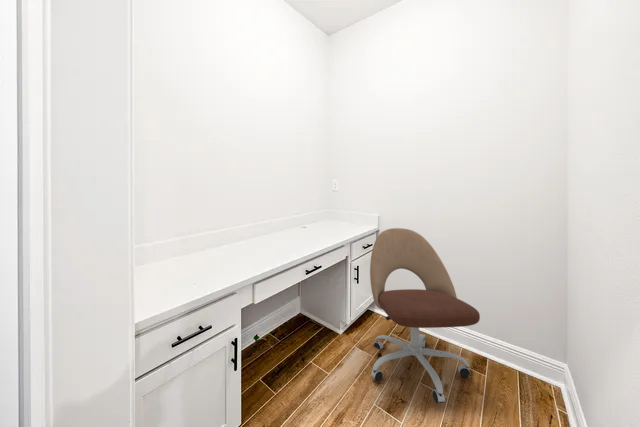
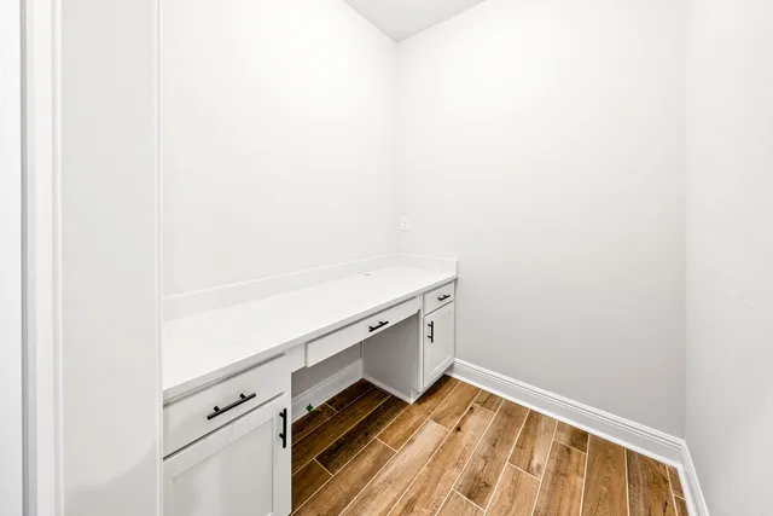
- office chair [369,227,481,404]
